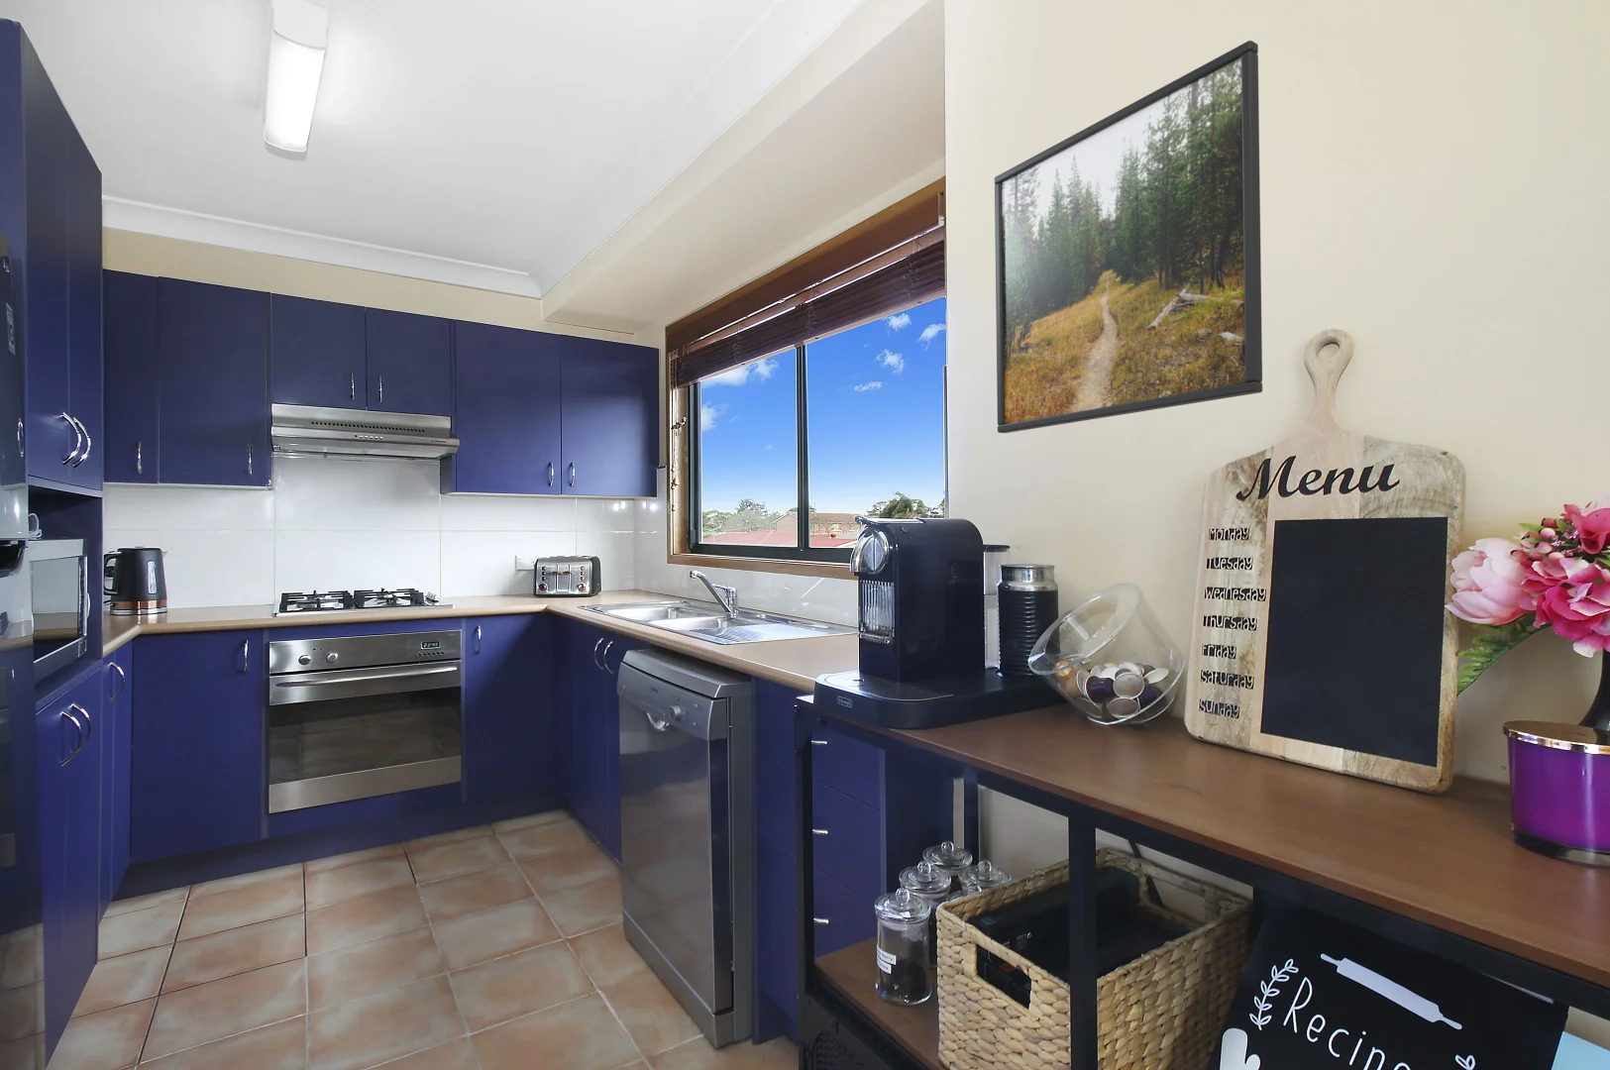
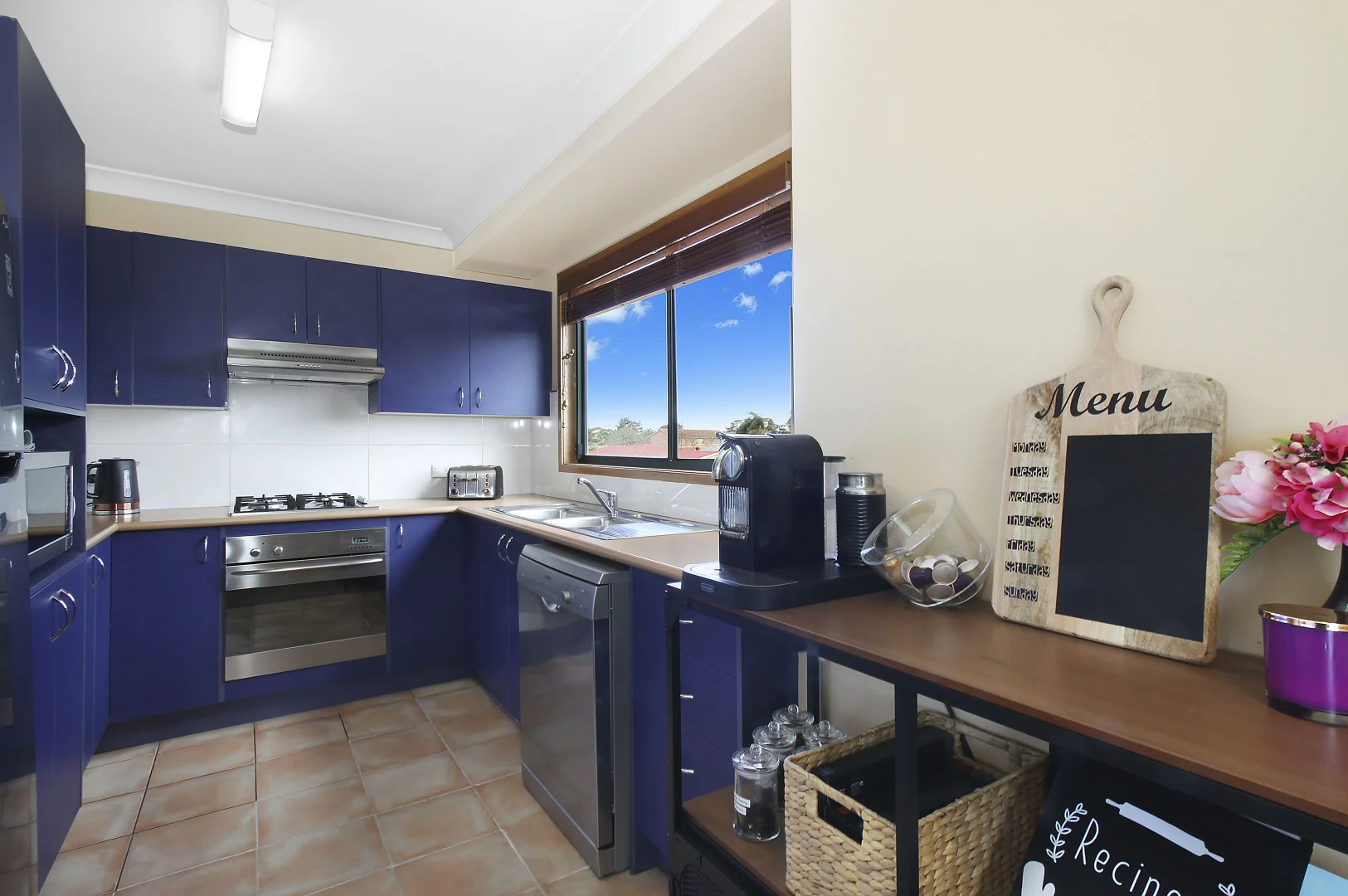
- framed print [994,39,1264,433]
